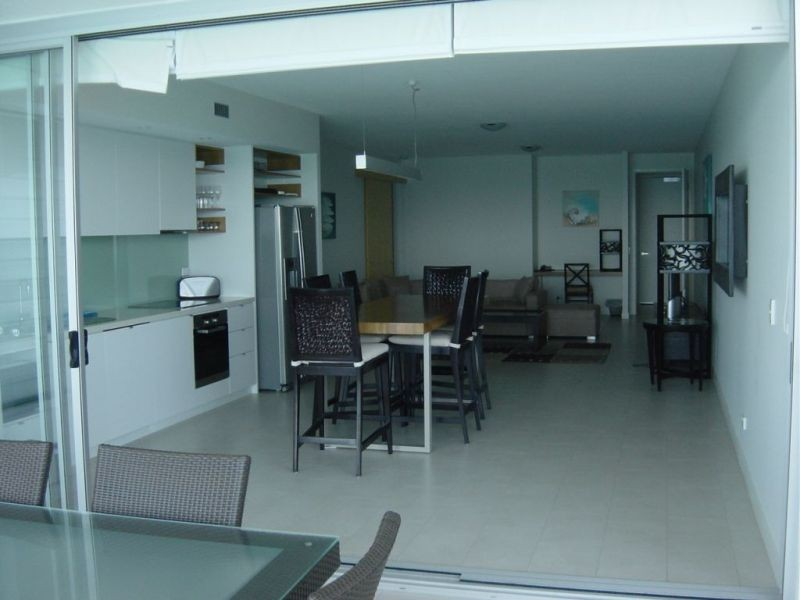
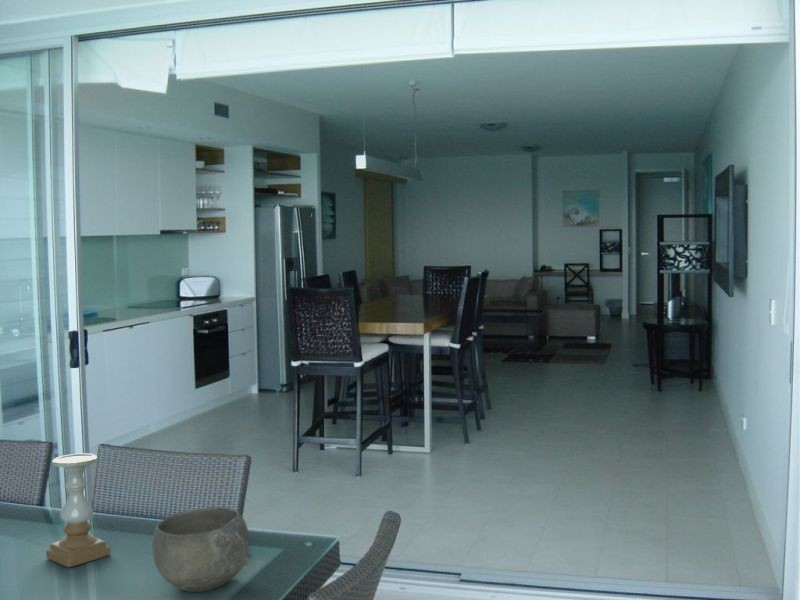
+ bowl [152,506,252,593]
+ candle holder [45,452,111,568]
